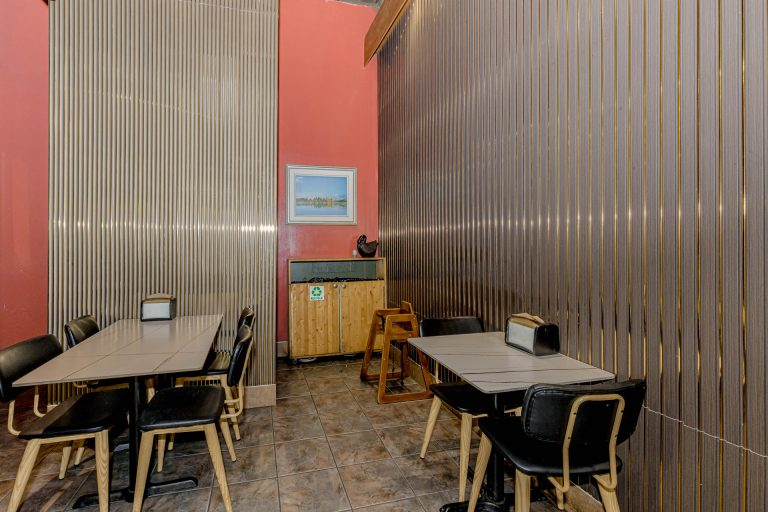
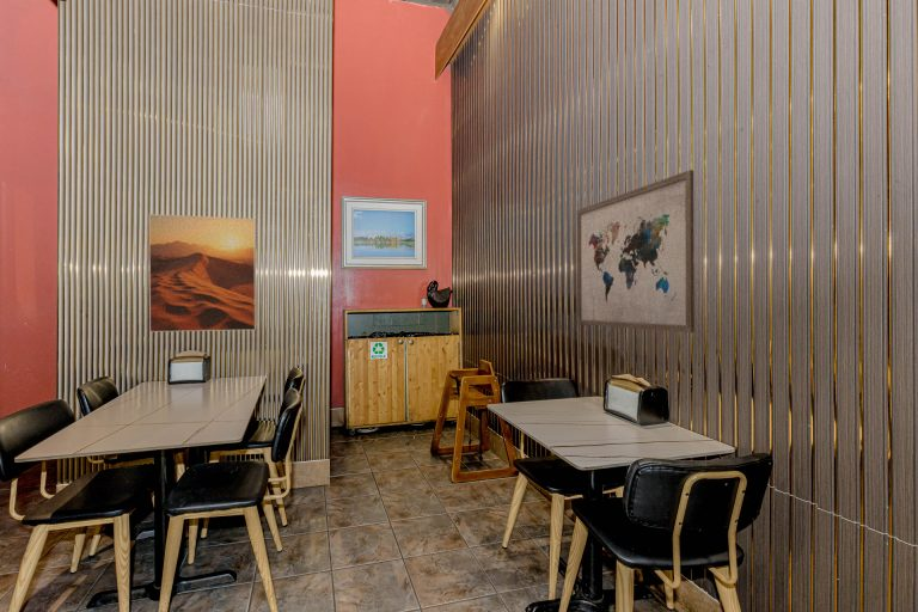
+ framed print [148,213,257,333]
+ wall art [576,169,696,333]
